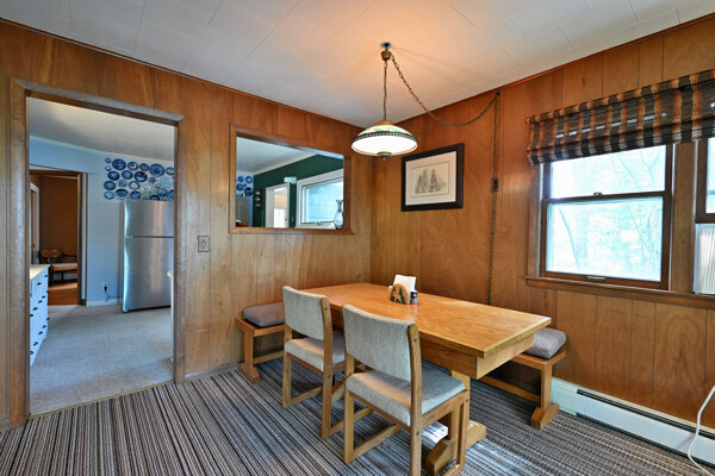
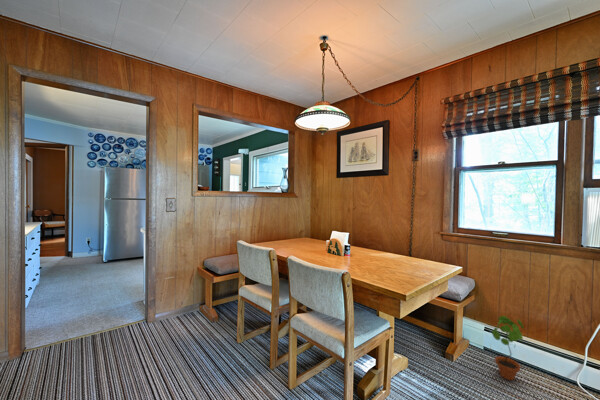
+ potted plant [491,315,525,381]
